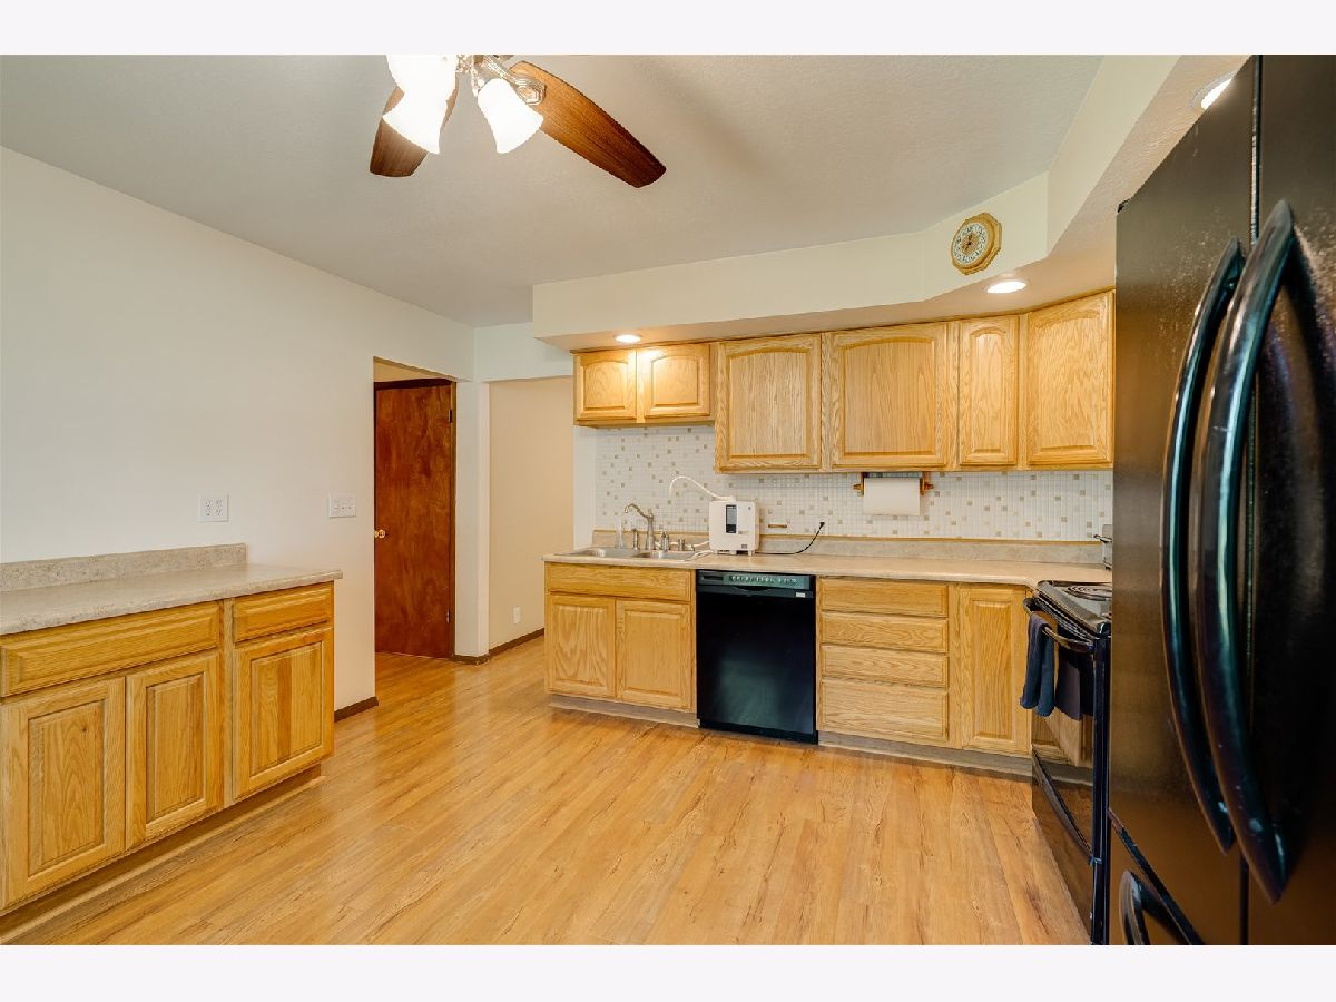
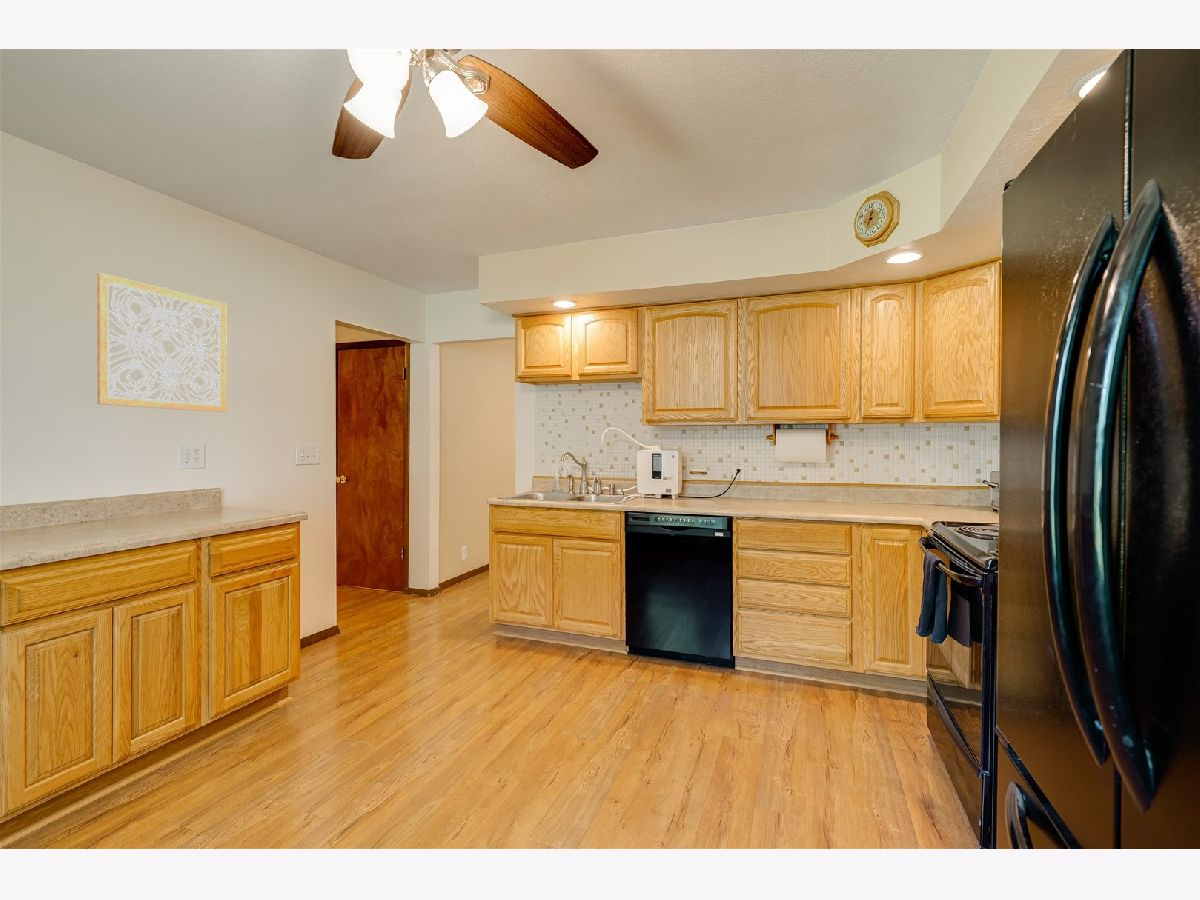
+ wall art [96,272,228,413]
